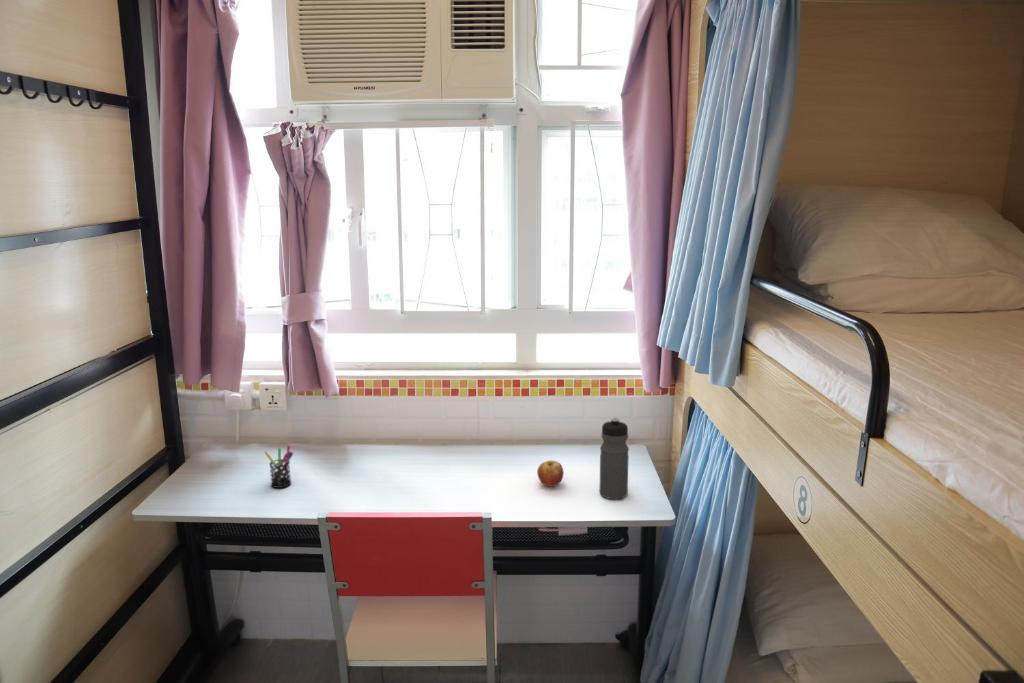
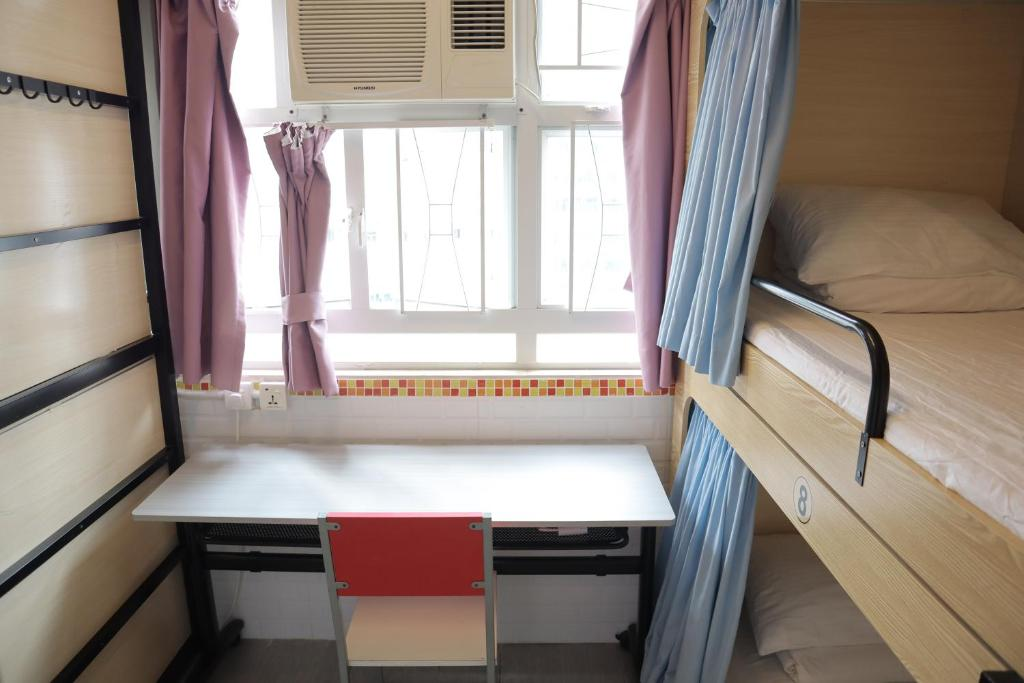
- water bottle [599,417,630,500]
- fruit [536,459,565,488]
- pen holder [263,444,294,489]
